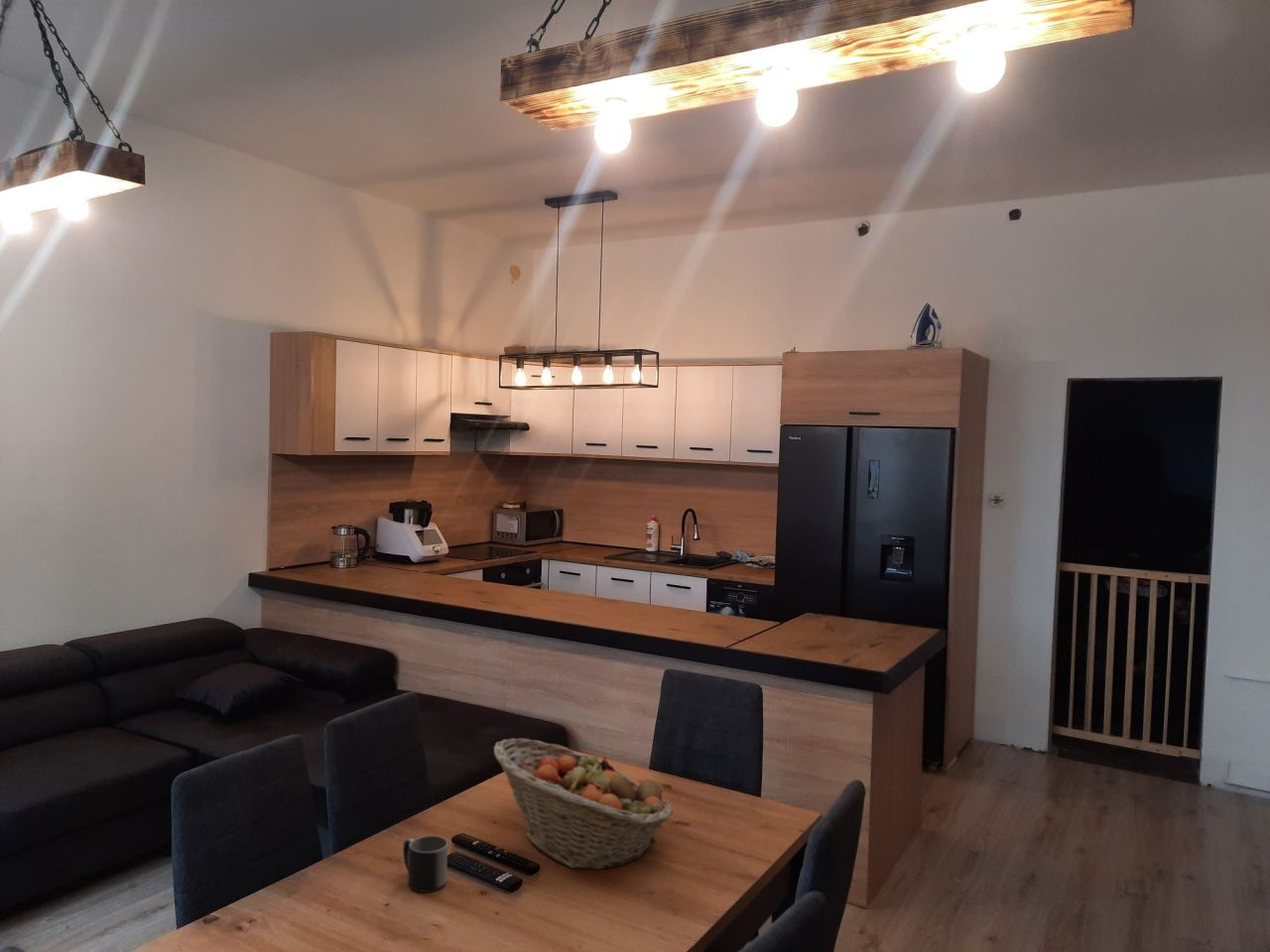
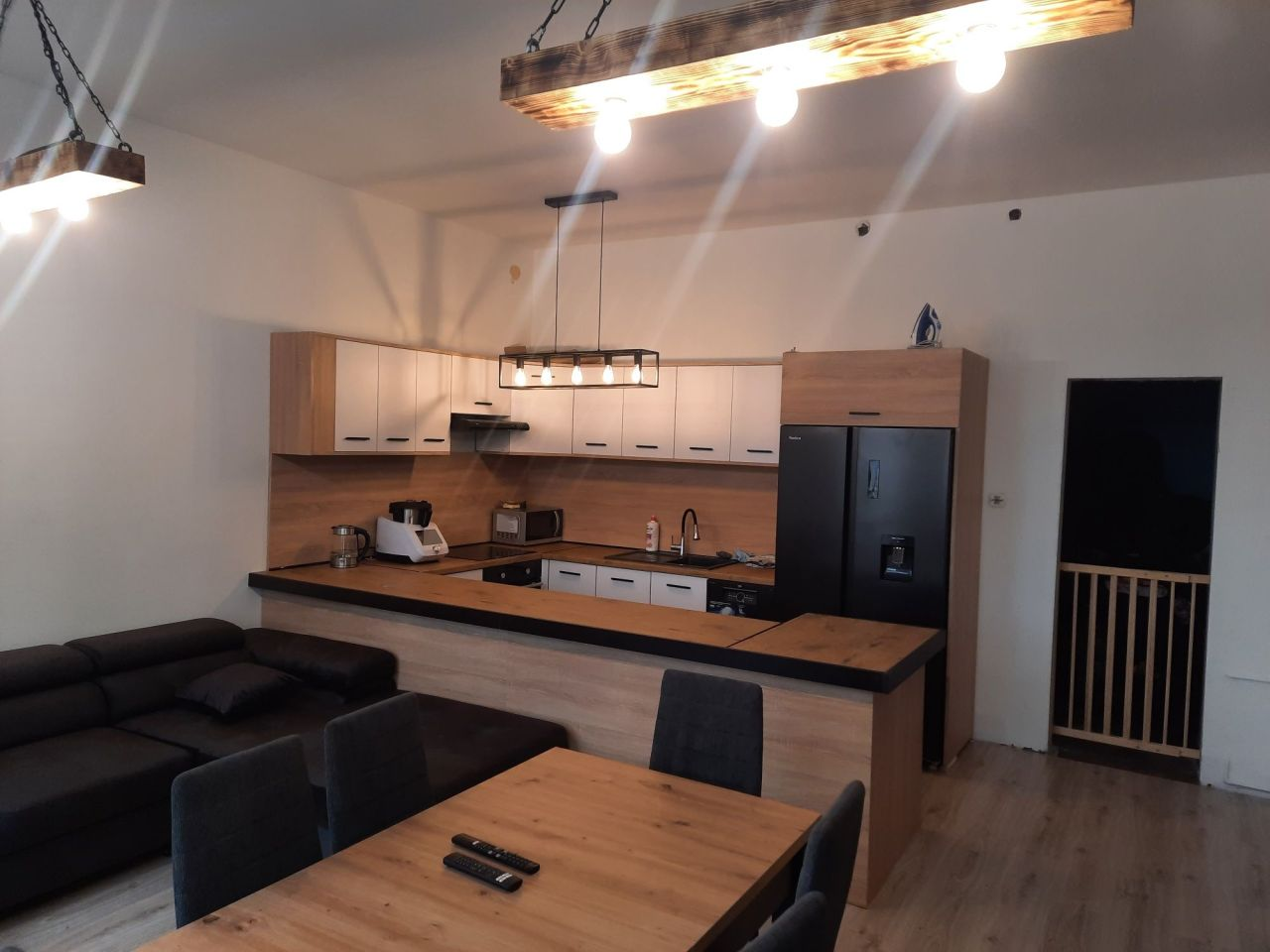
- mug [402,835,448,893]
- fruit basket [493,738,675,871]
